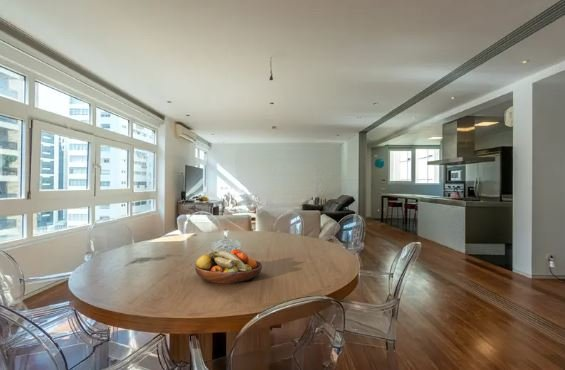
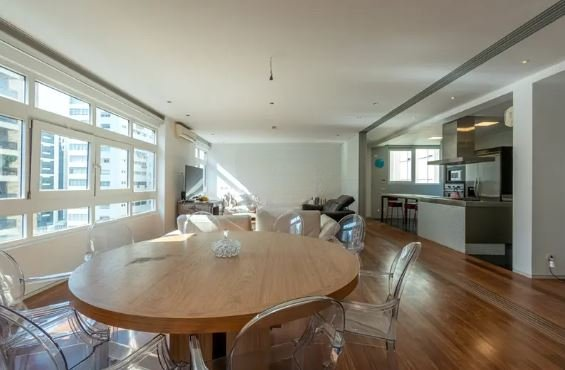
- fruit bowl [194,248,263,285]
